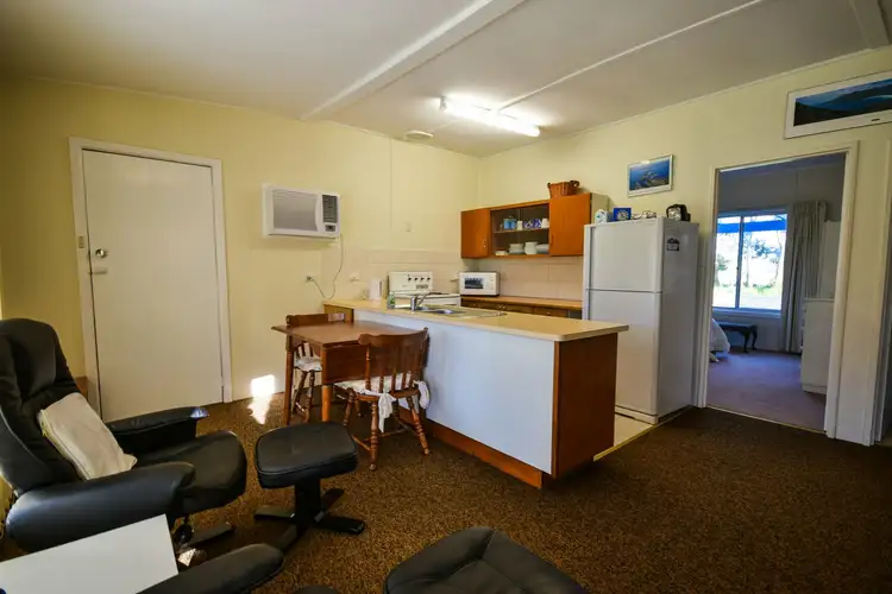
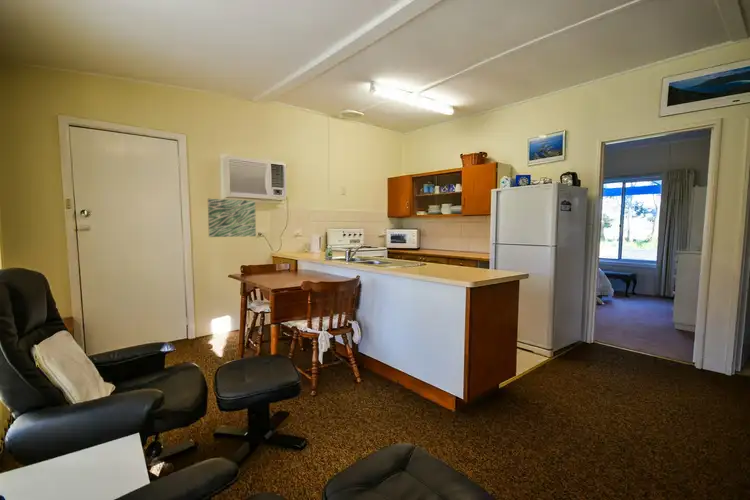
+ wall art [207,198,257,238]
